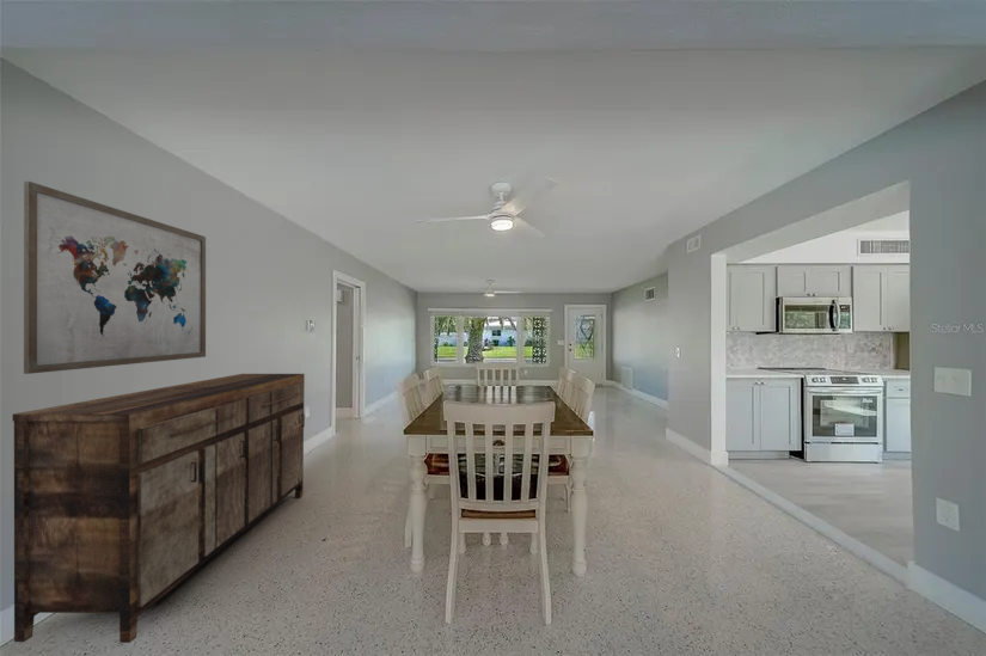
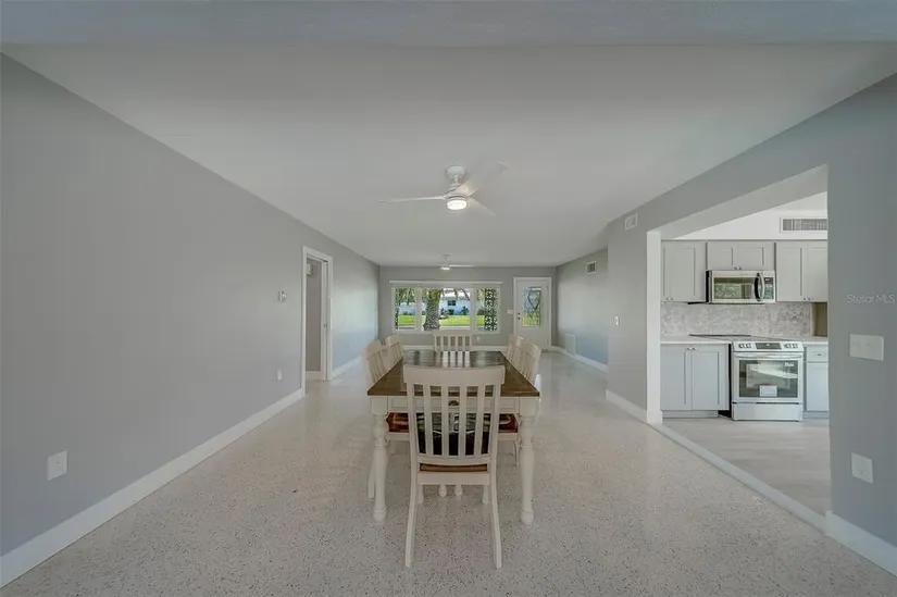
- wall art [23,180,207,375]
- sideboard [12,373,306,644]
